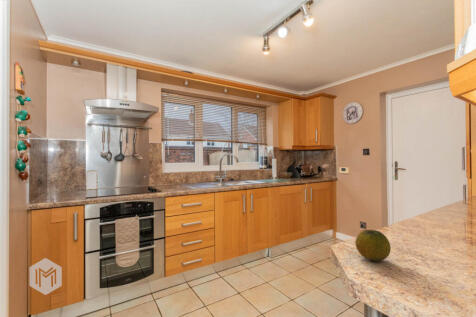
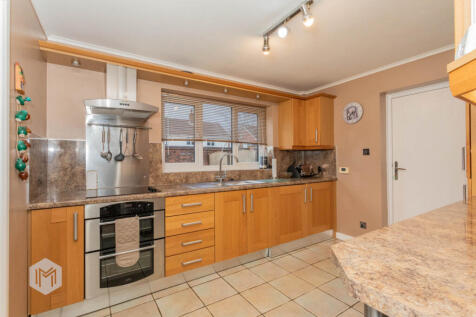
- fruit [354,229,392,262]
